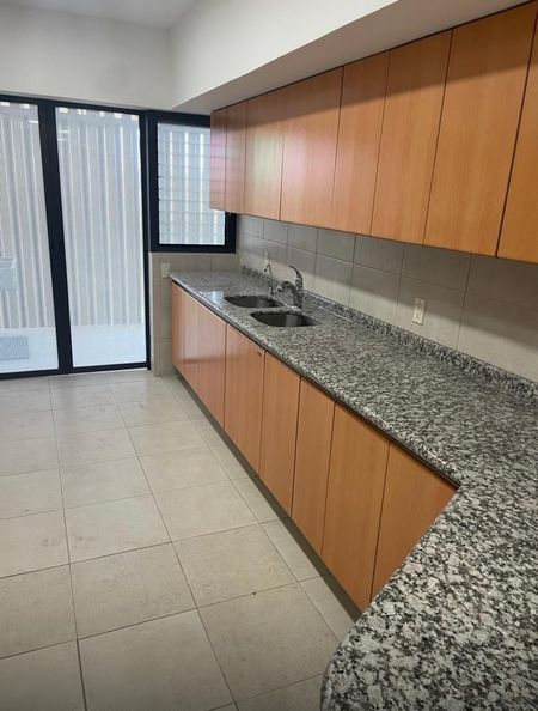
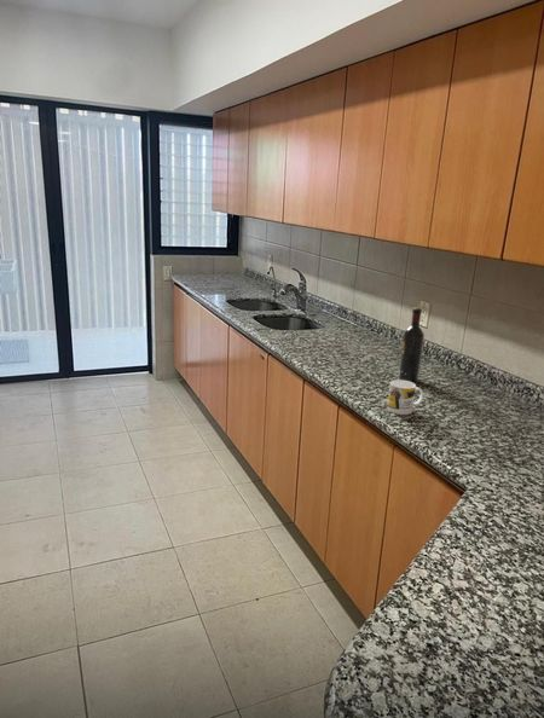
+ wine bottle [398,306,426,383]
+ mug [386,378,424,416]
